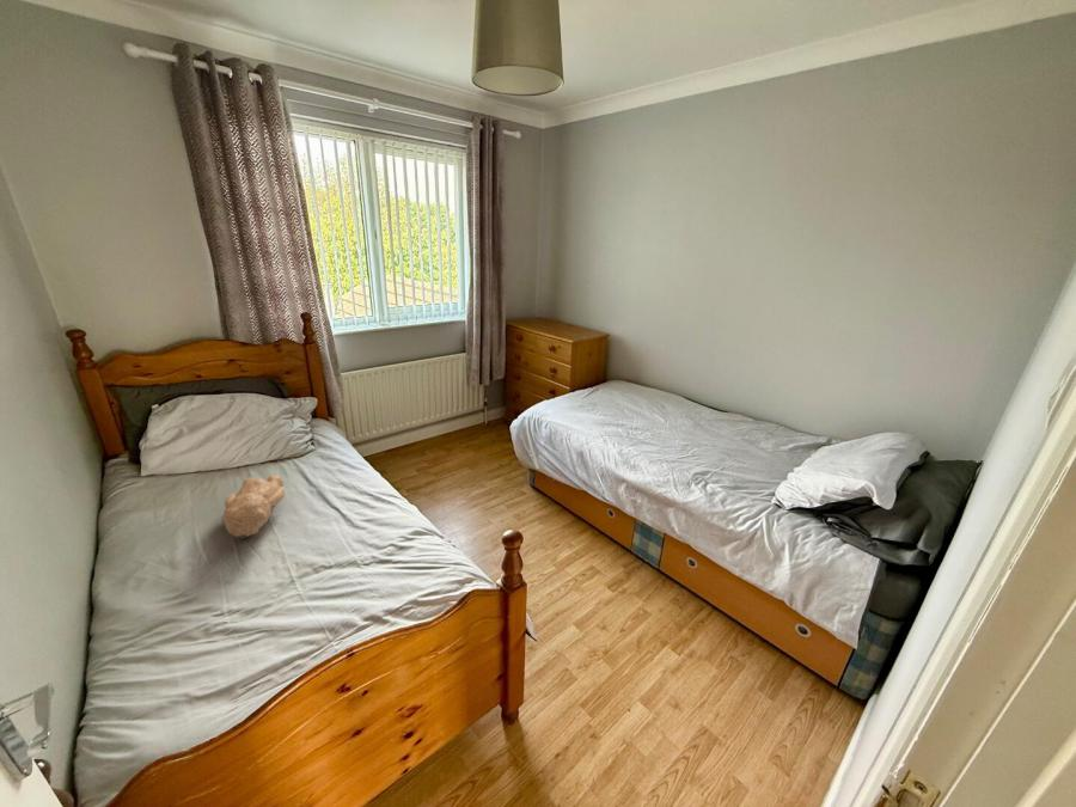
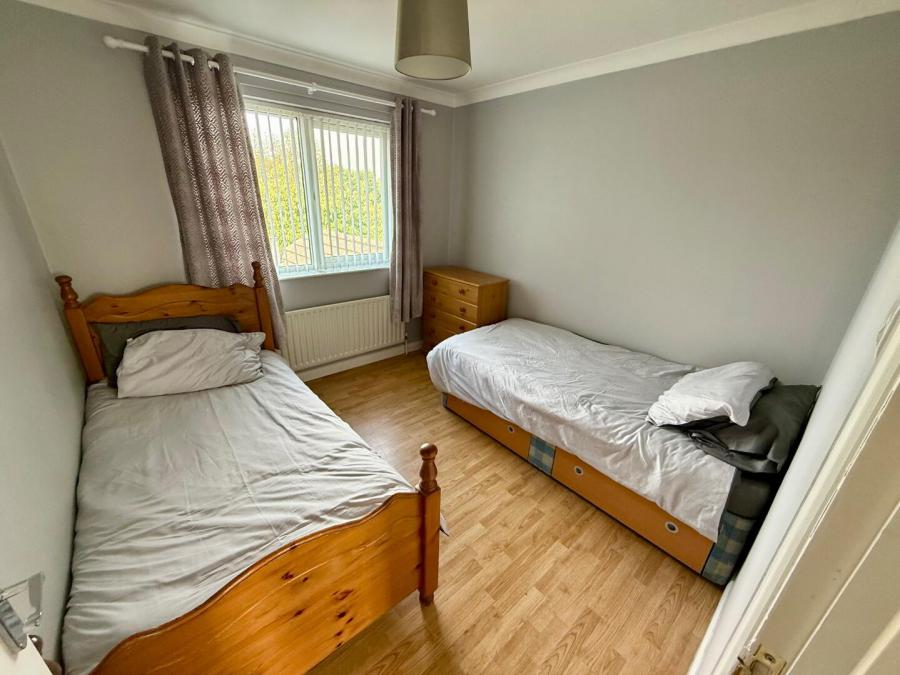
- teddy bear [222,473,287,540]
